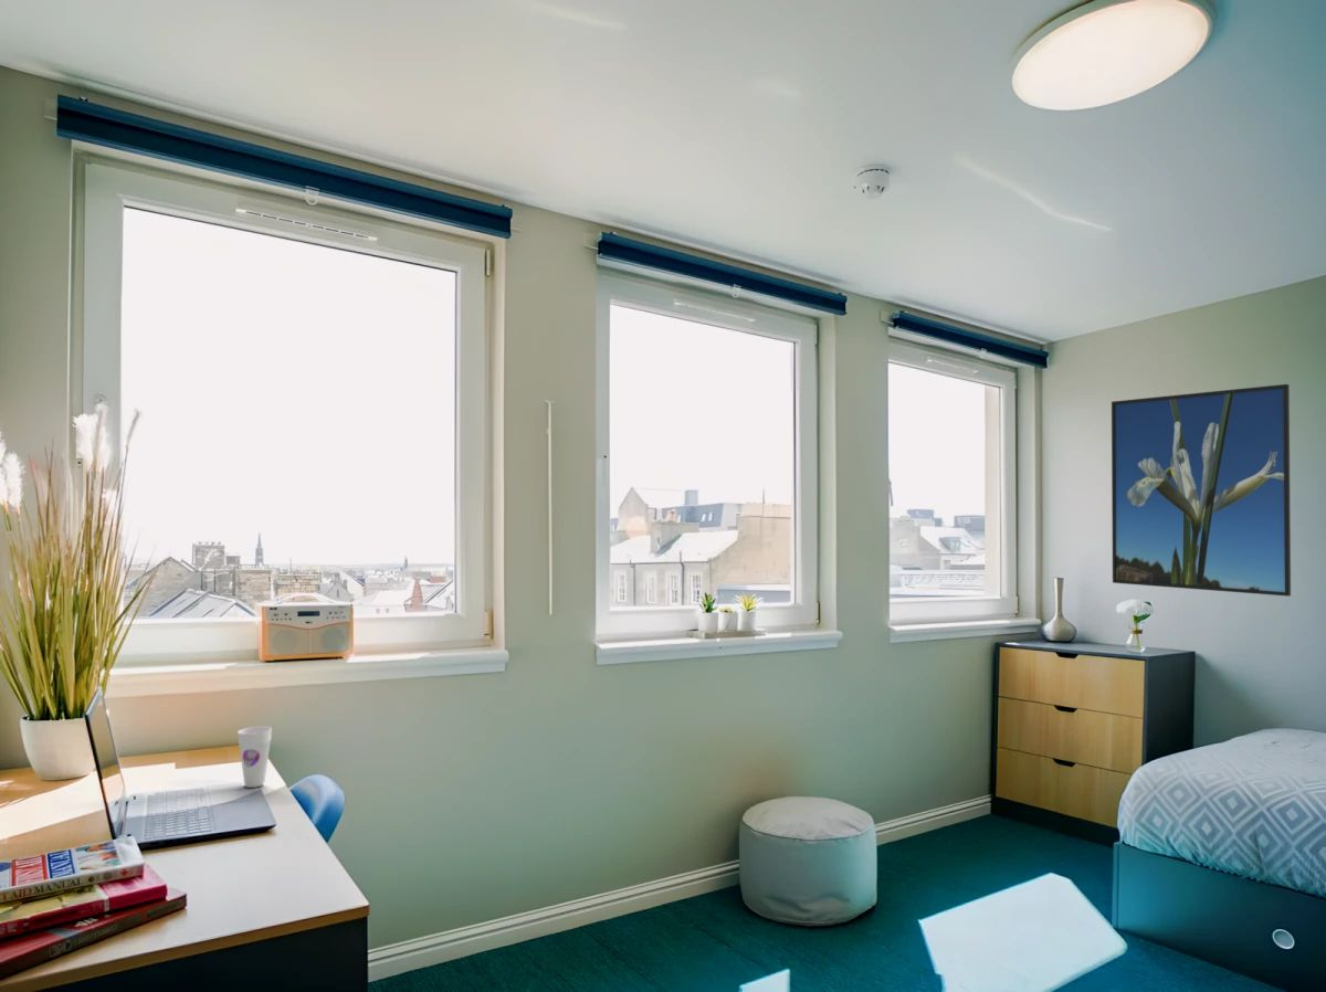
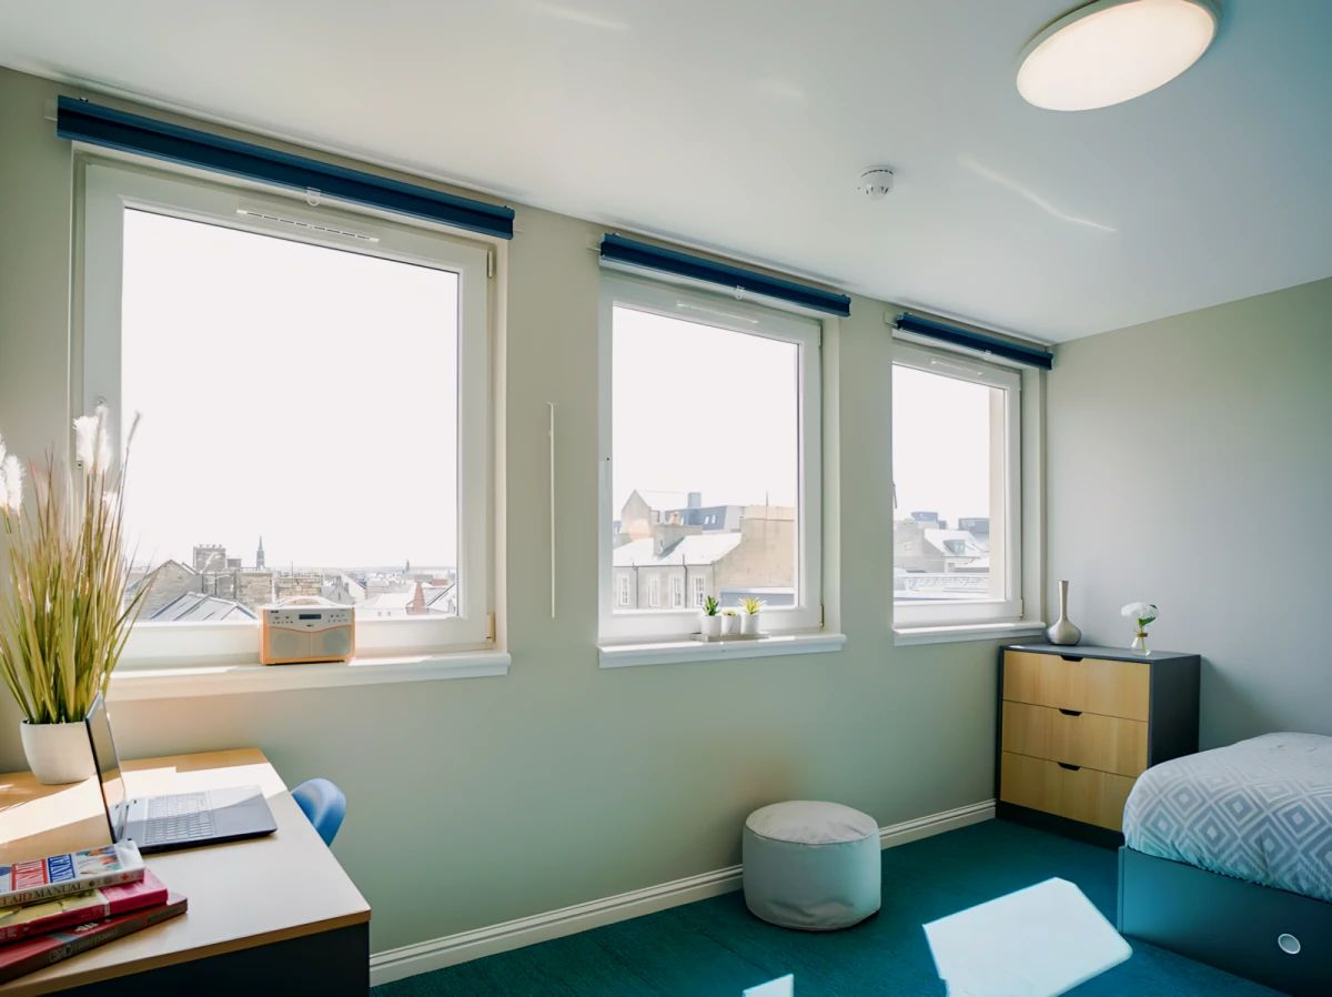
- cup [236,725,273,789]
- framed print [1111,383,1292,598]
